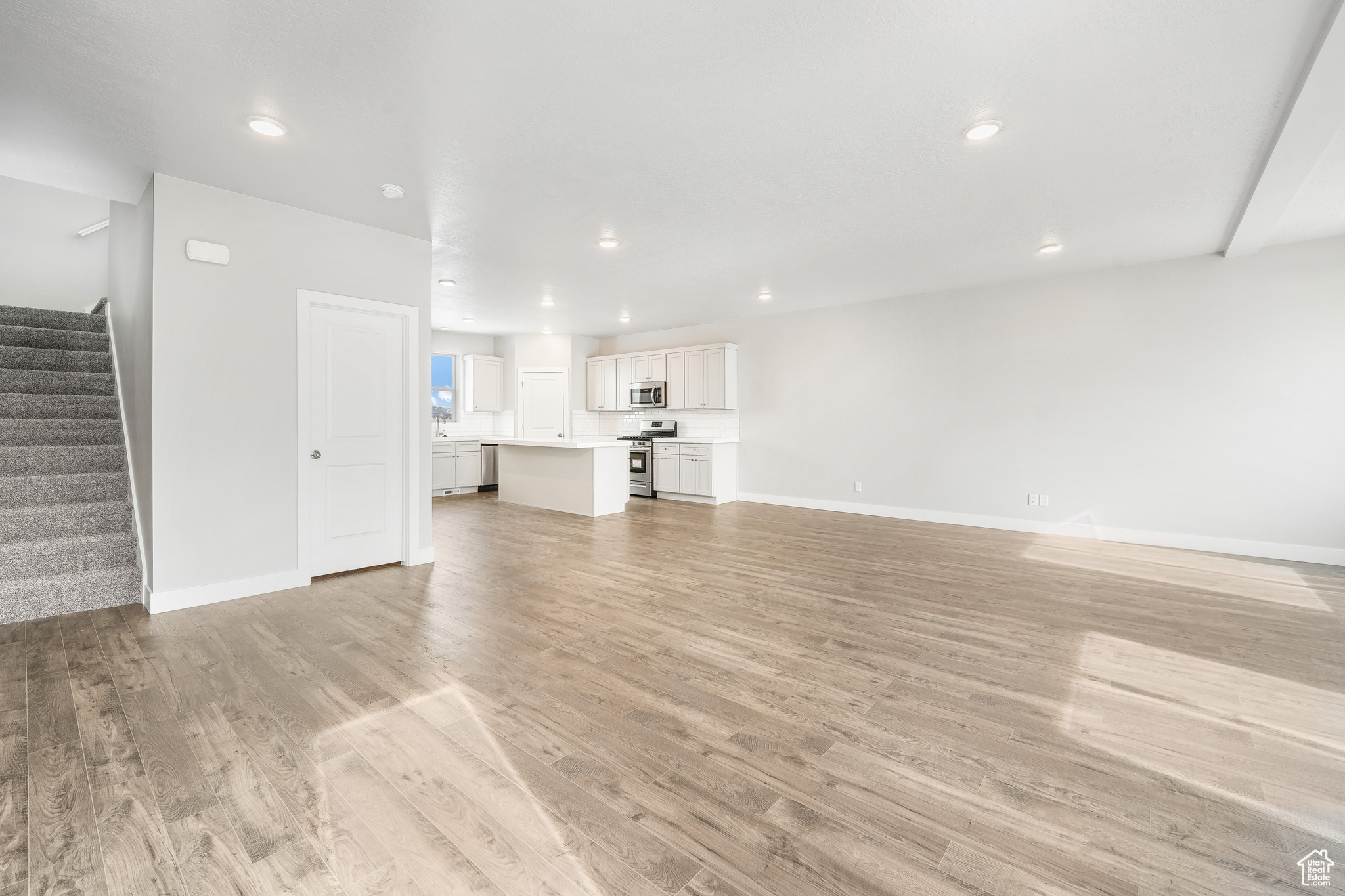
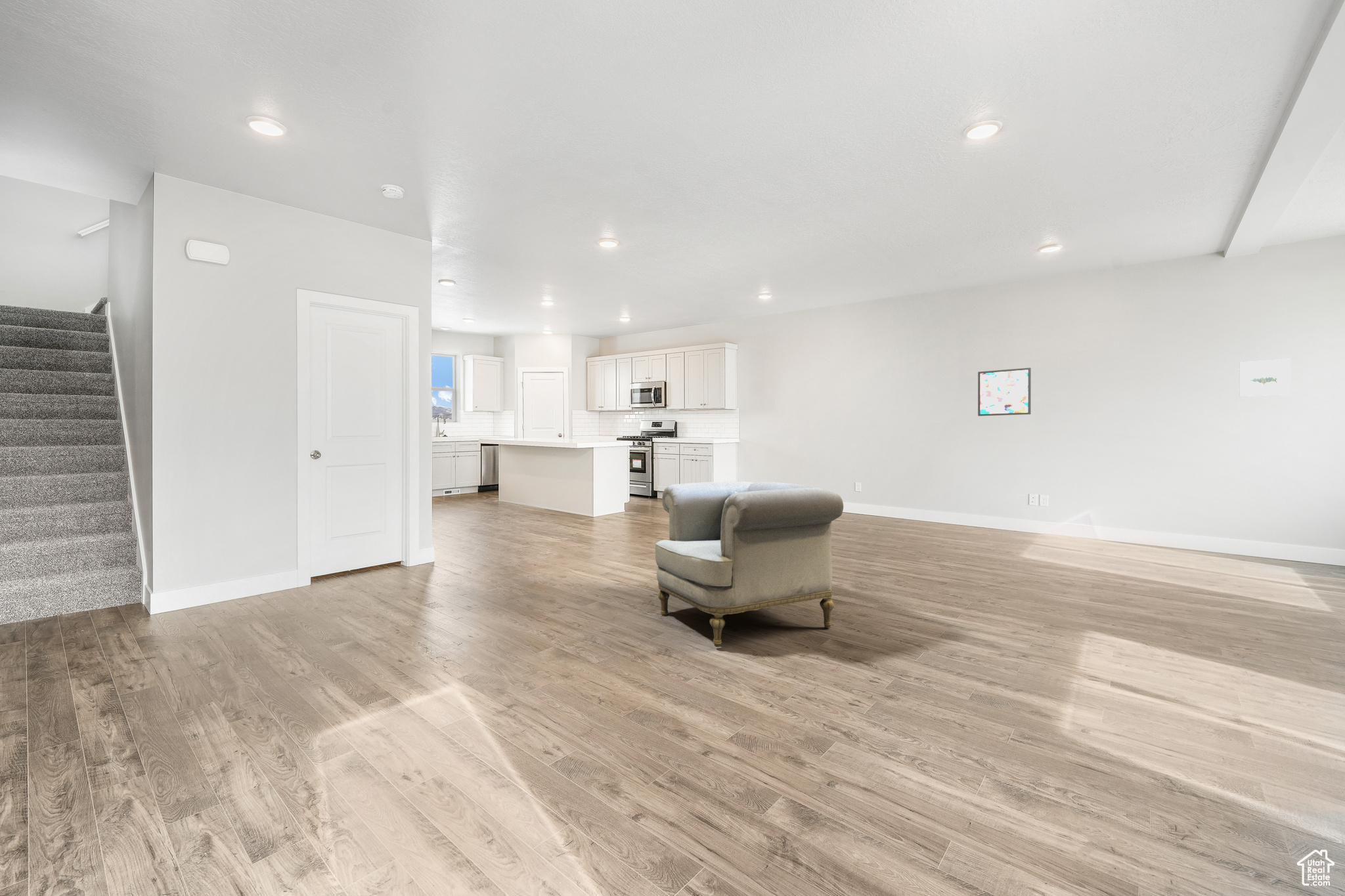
+ armchair [655,480,844,648]
+ wall art [1239,358,1292,397]
+ wall art [977,367,1032,417]
